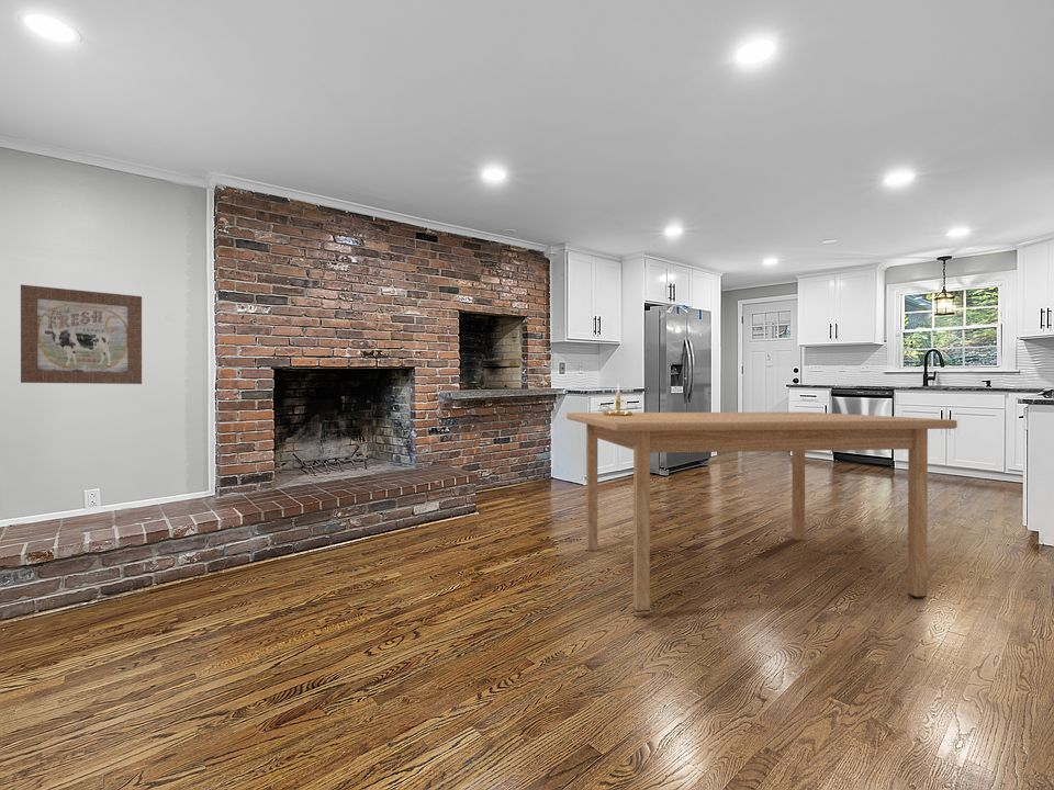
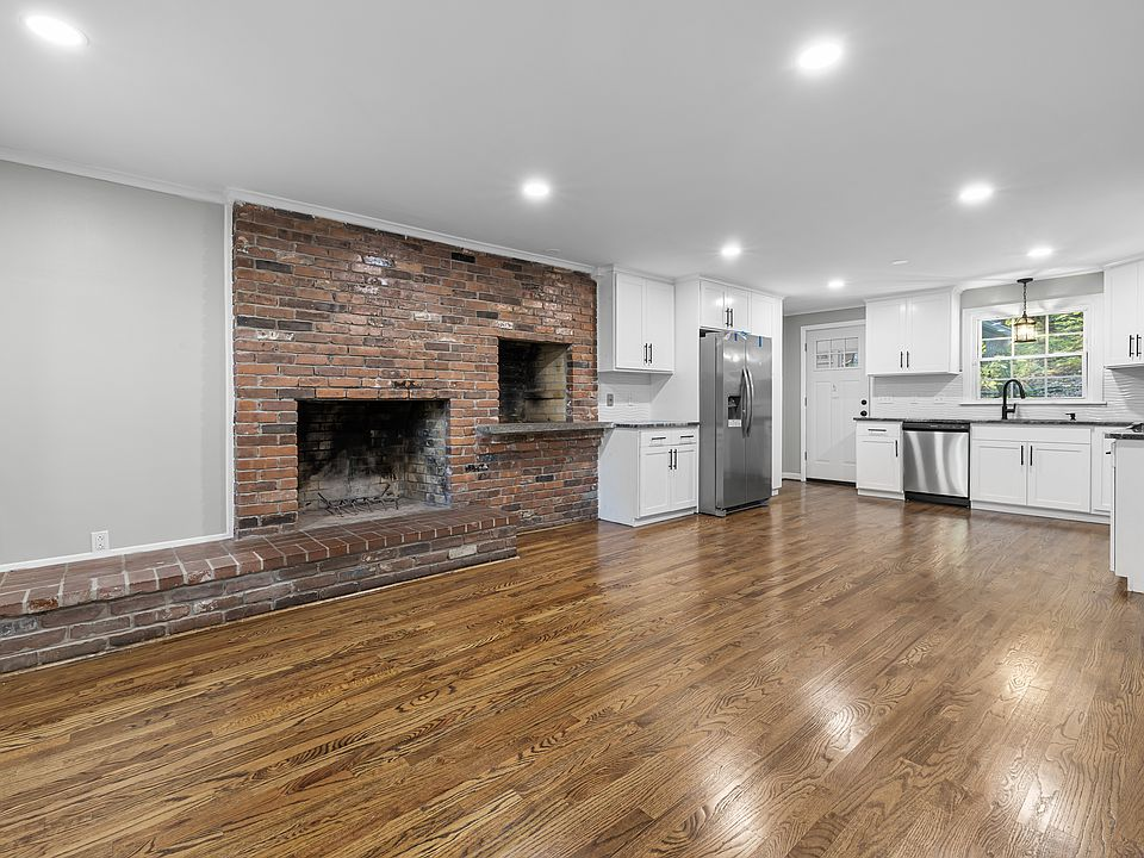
- wall art [20,284,143,385]
- candle holder [596,383,636,416]
- table [565,411,958,613]
